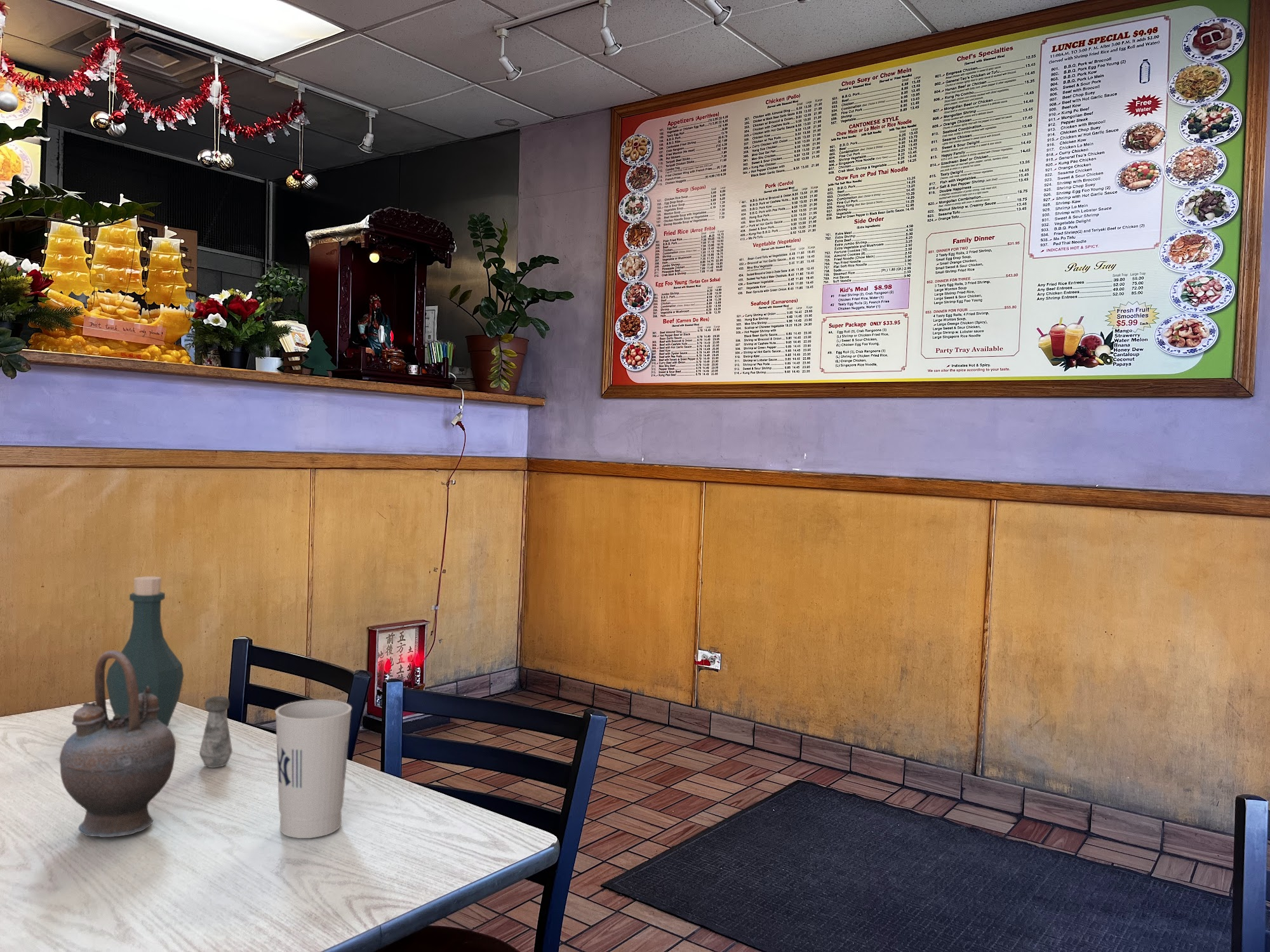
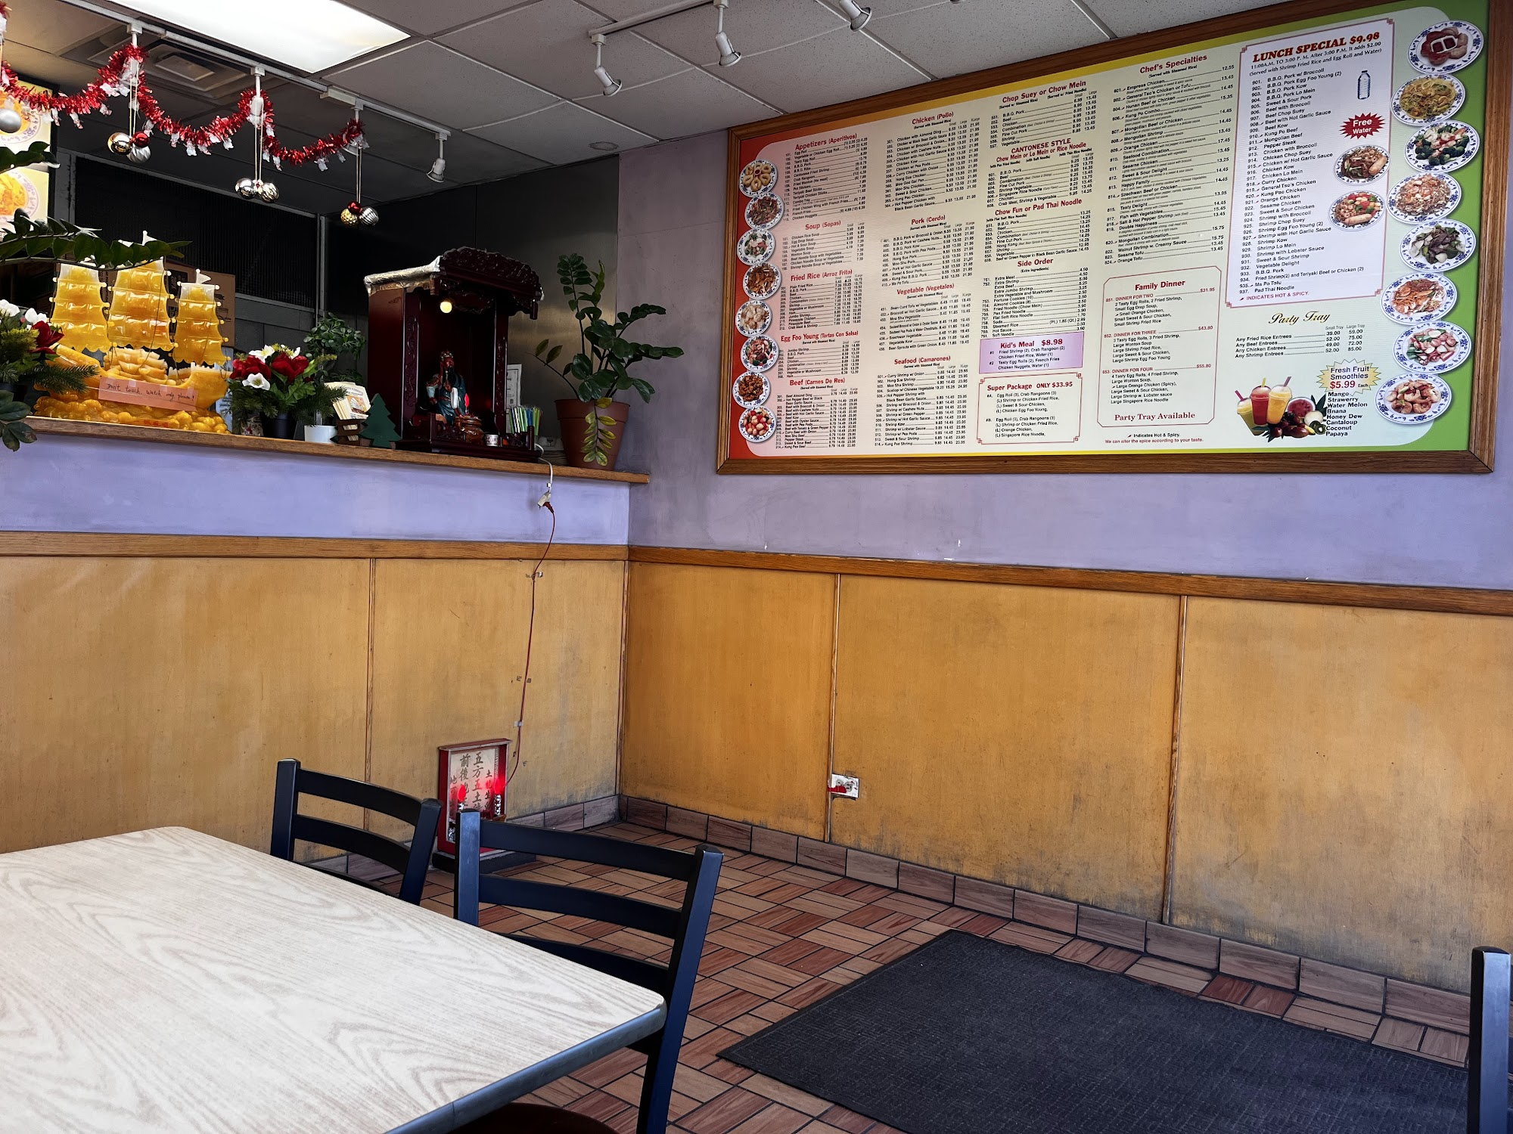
- bottle [105,576,185,727]
- salt shaker [199,696,233,769]
- teapot [59,650,177,838]
- cup [274,699,352,839]
